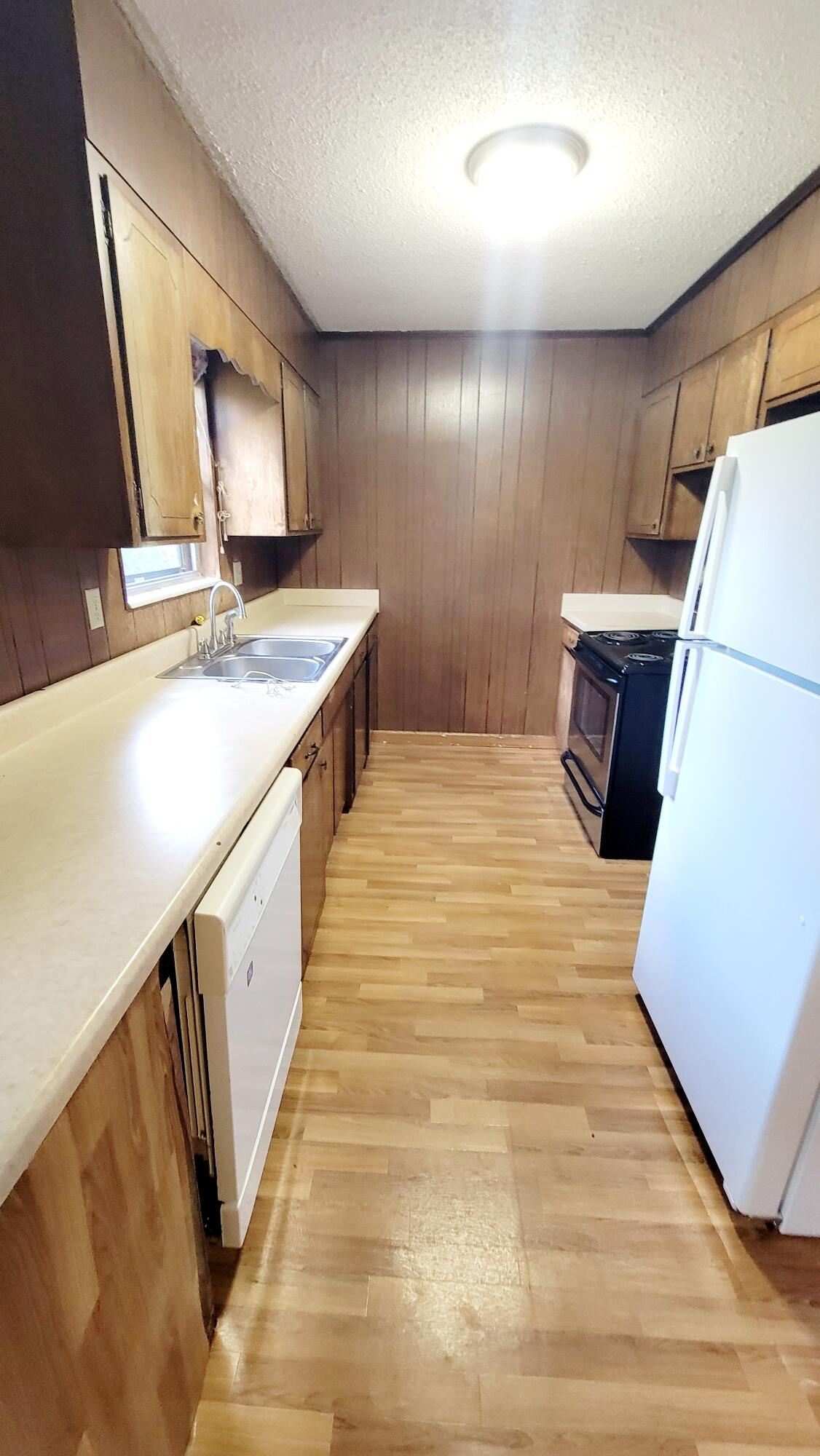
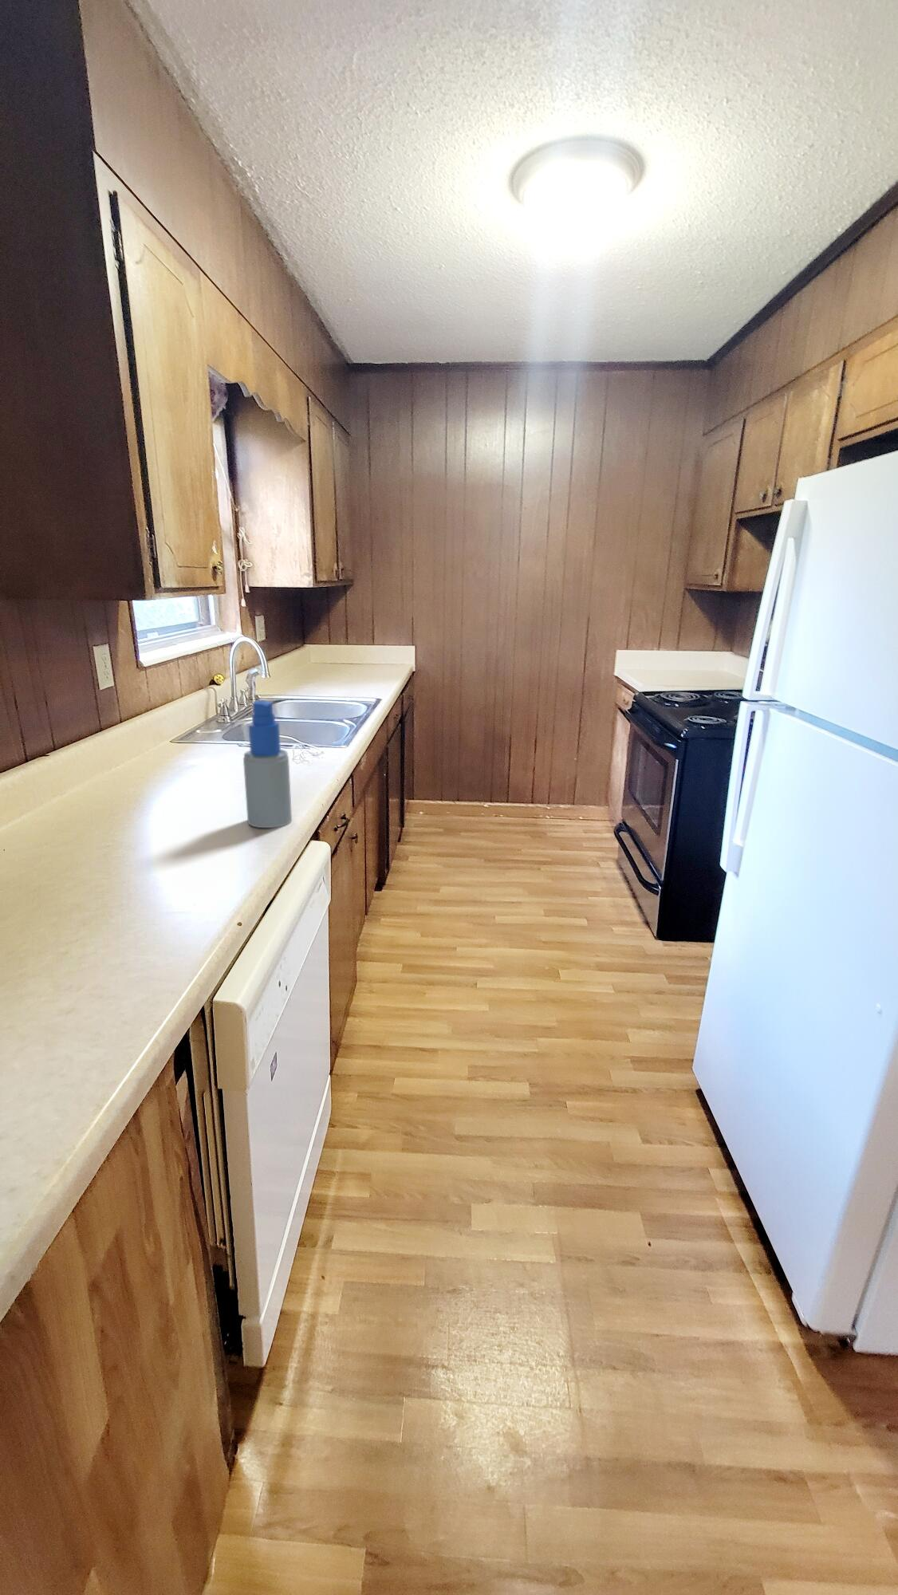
+ spray bottle [242,699,292,828]
